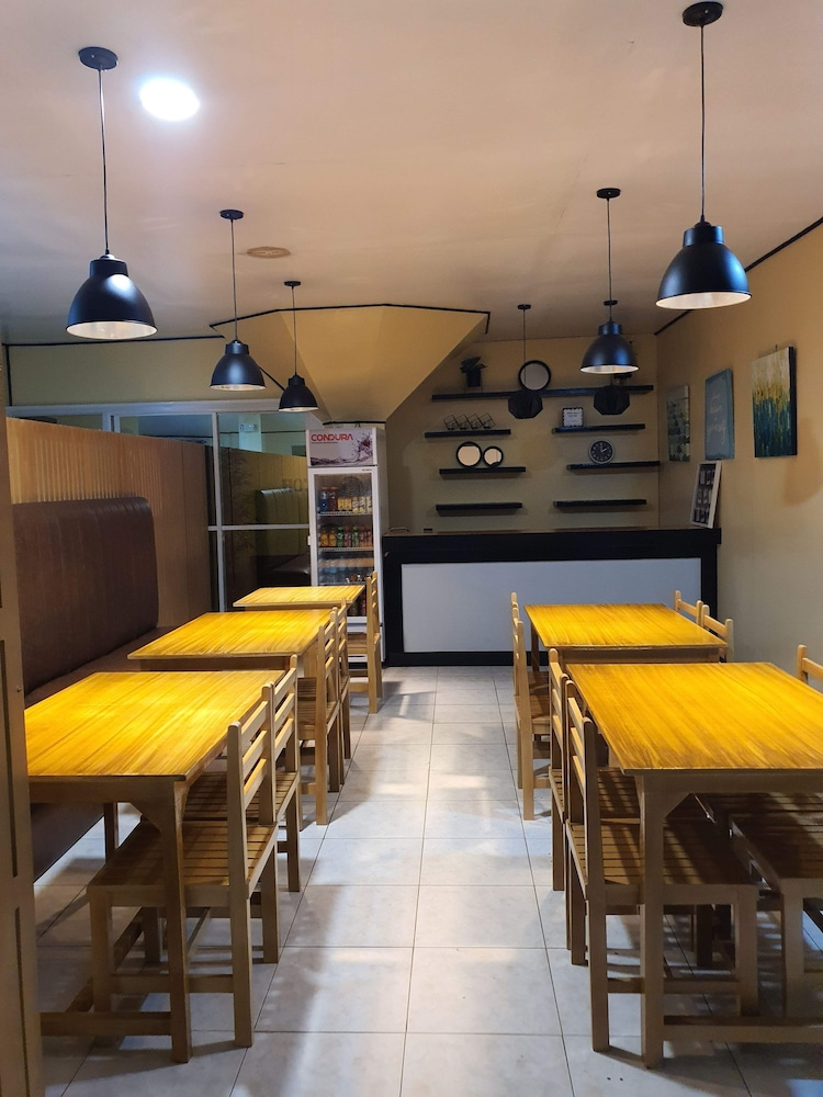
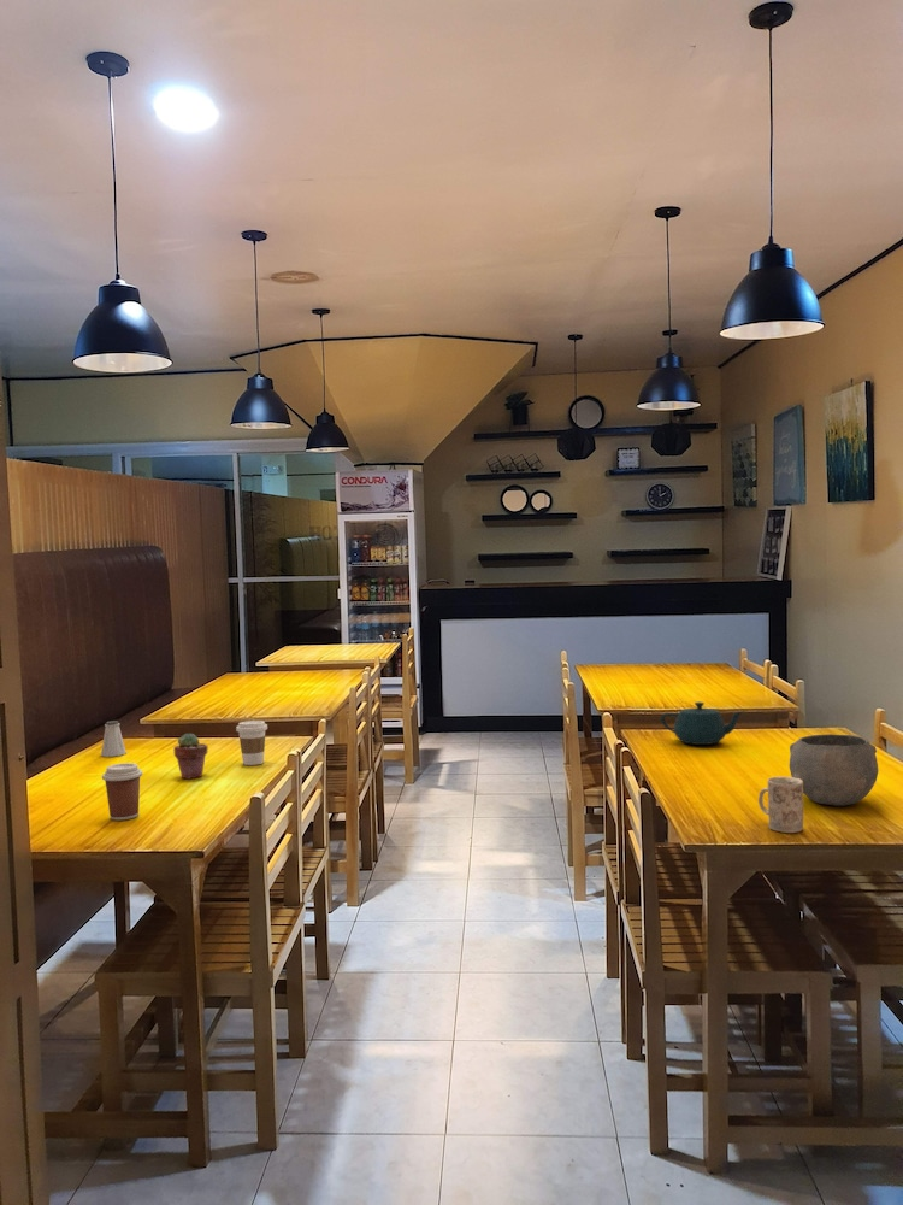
+ saltshaker [100,719,128,758]
+ mug [757,776,804,834]
+ teapot [660,701,745,746]
+ coffee cup [235,719,268,766]
+ potted succulent [172,733,208,780]
+ coffee cup [101,762,143,822]
+ bowl [789,733,880,807]
